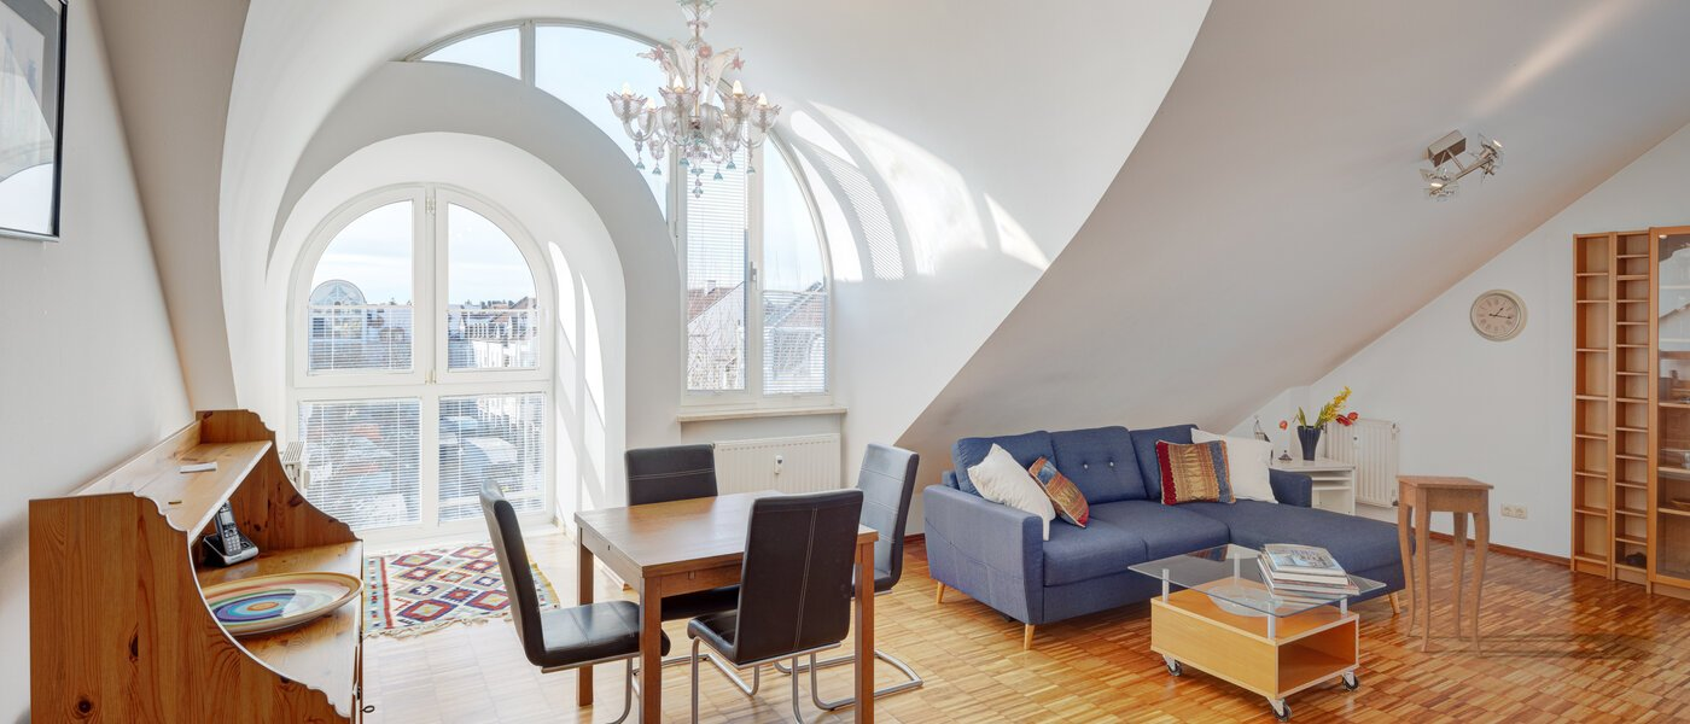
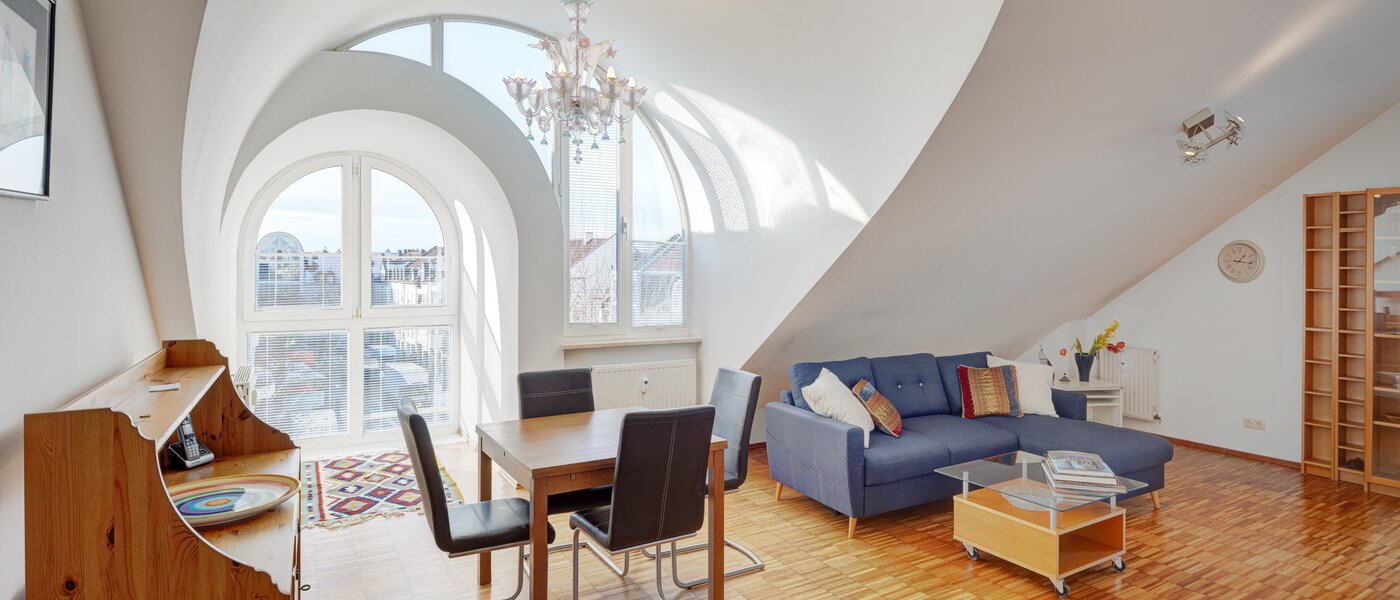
- side table [1394,474,1494,658]
